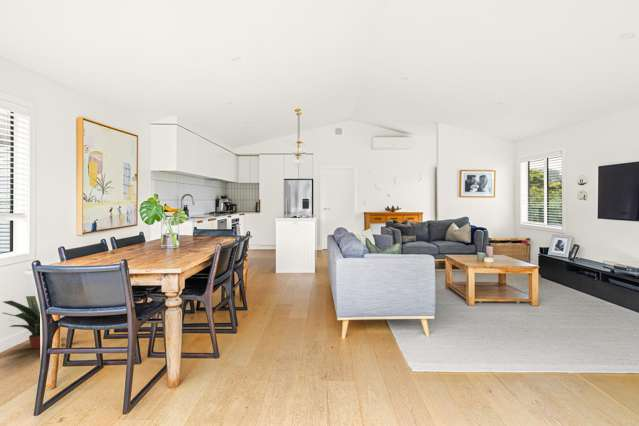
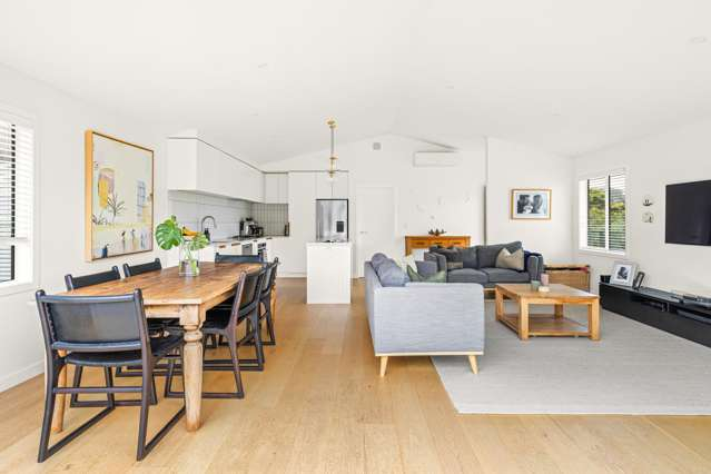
- potted plant [3,295,41,350]
